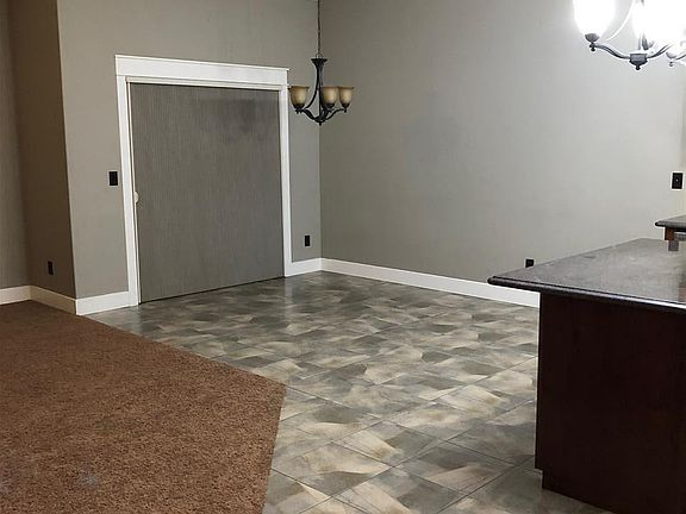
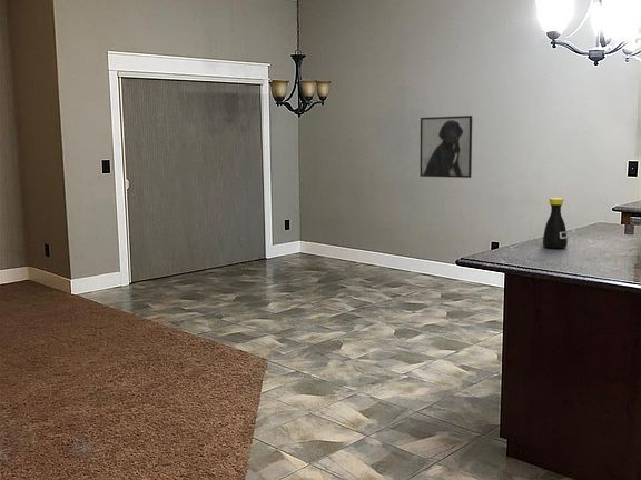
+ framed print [418,114,473,179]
+ bottle [542,197,569,249]
